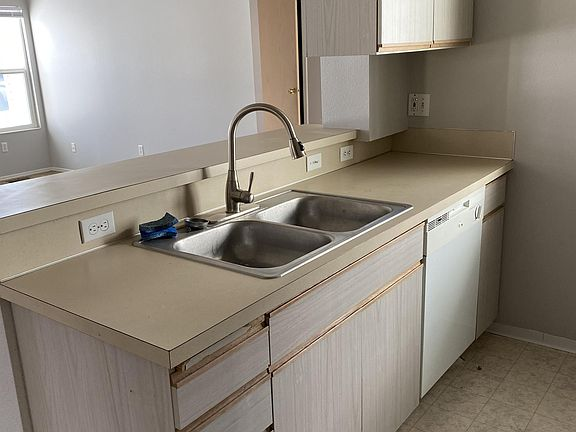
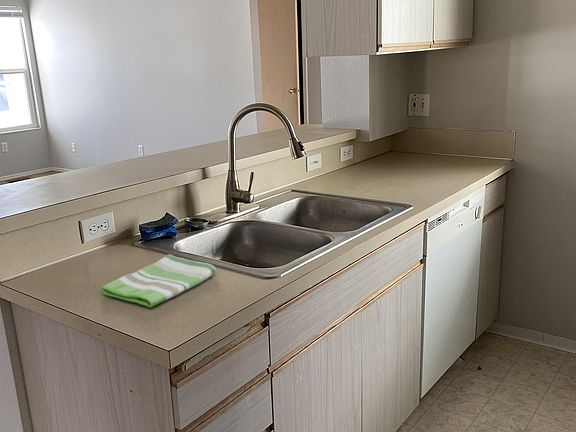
+ dish towel [100,253,217,308]
